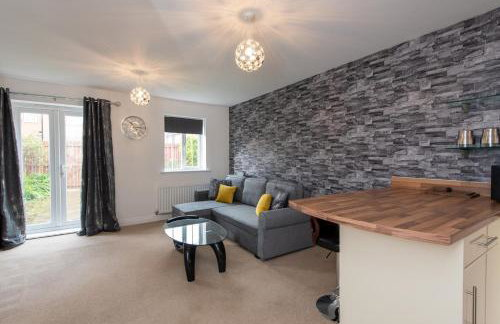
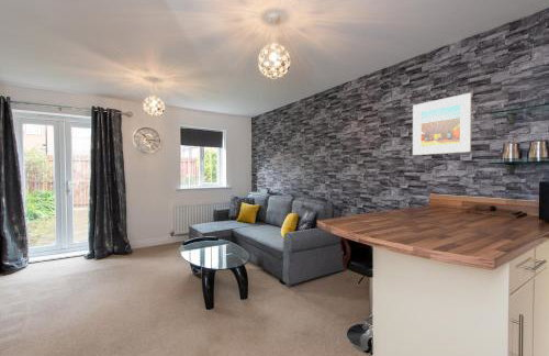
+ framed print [412,92,472,156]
